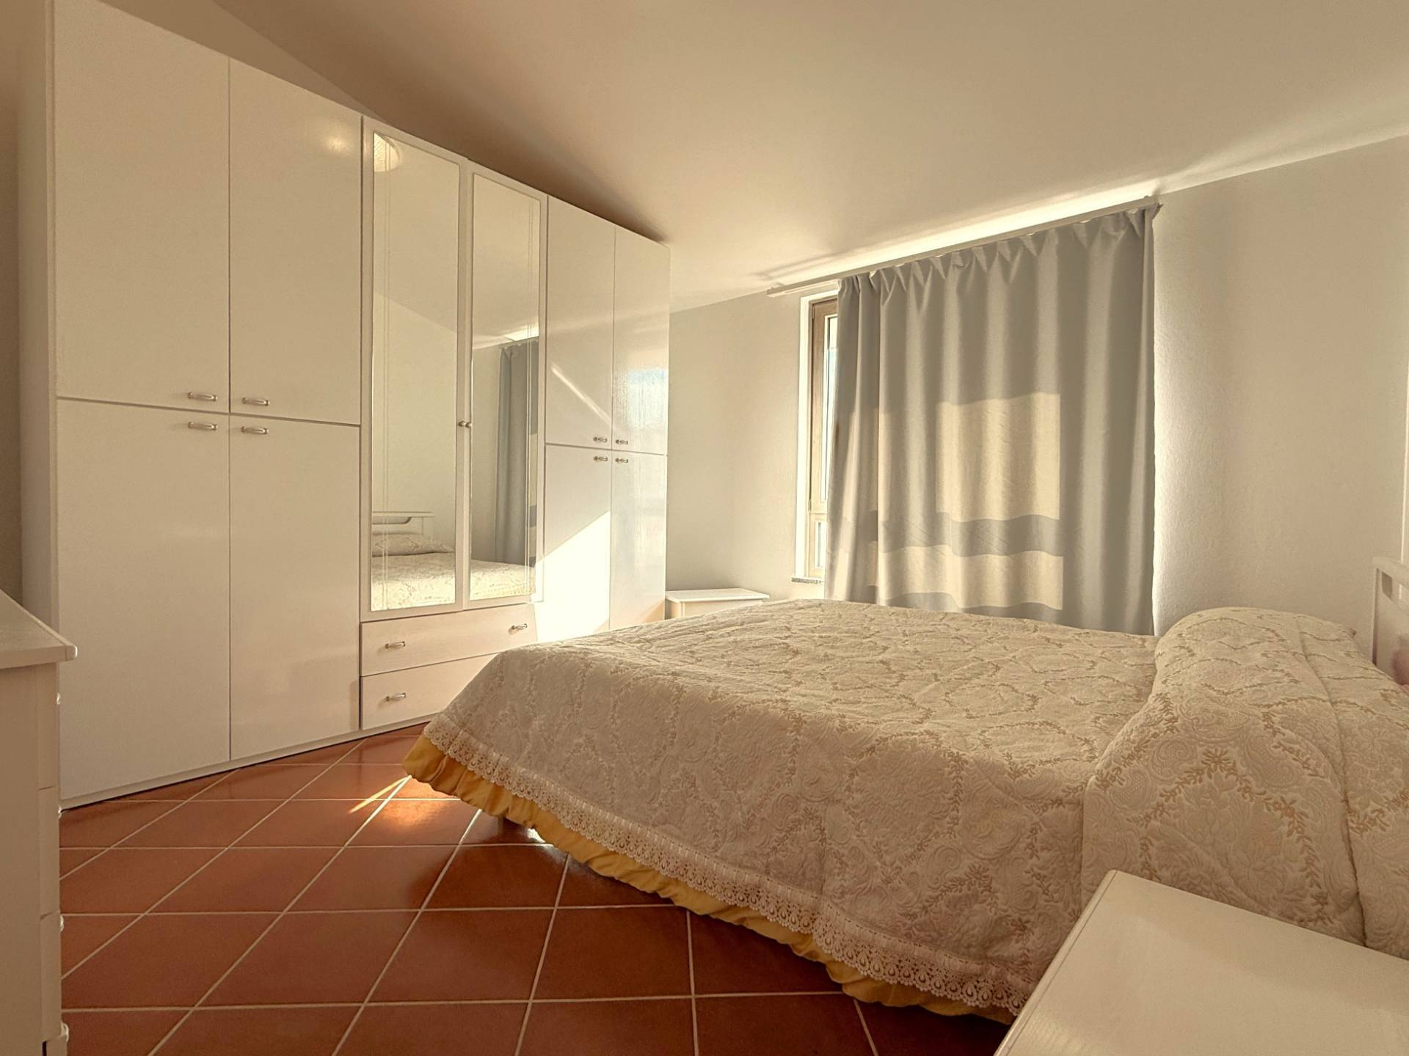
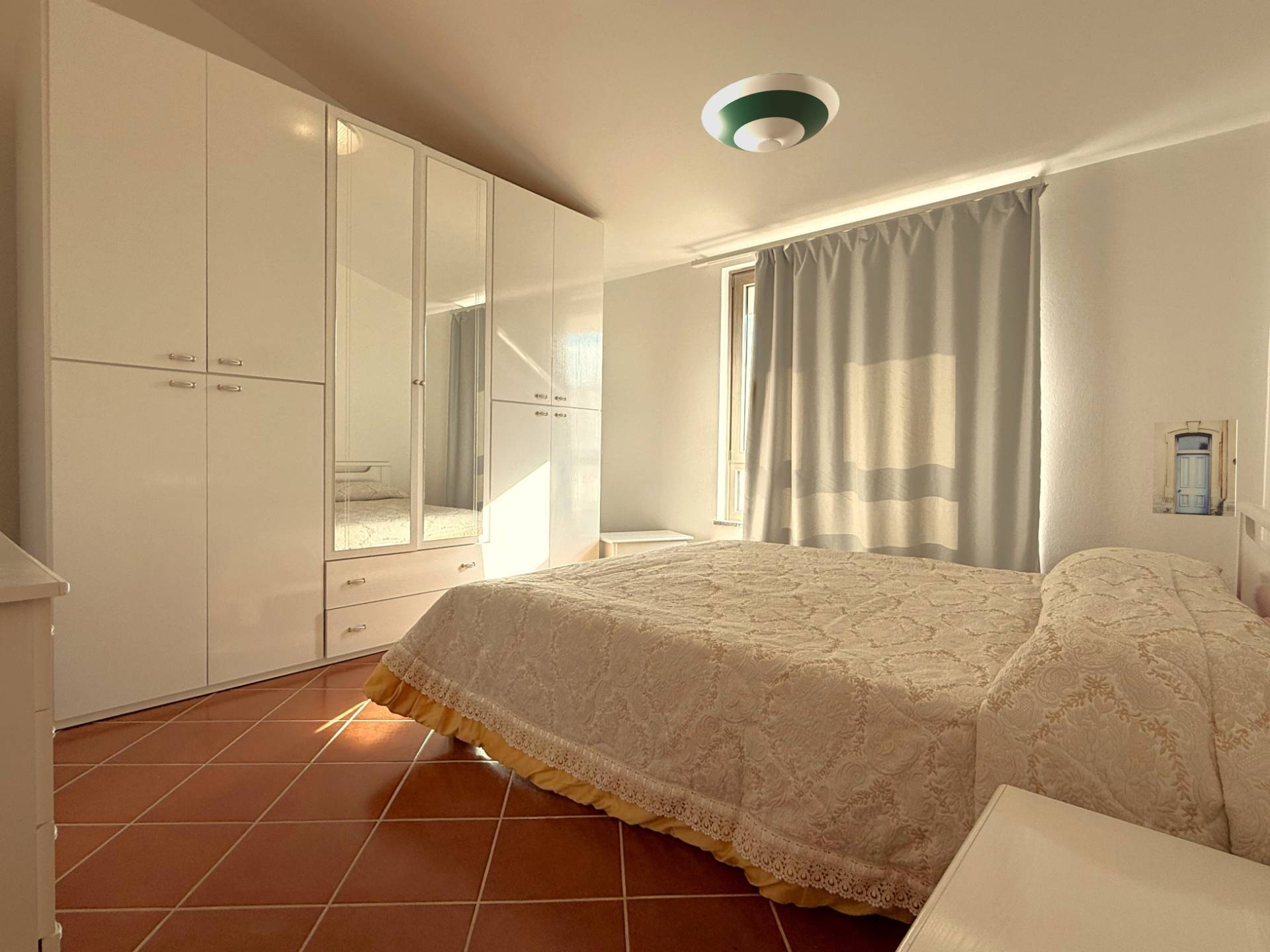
+ wall art [1152,419,1238,517]
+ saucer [701,72,840,153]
